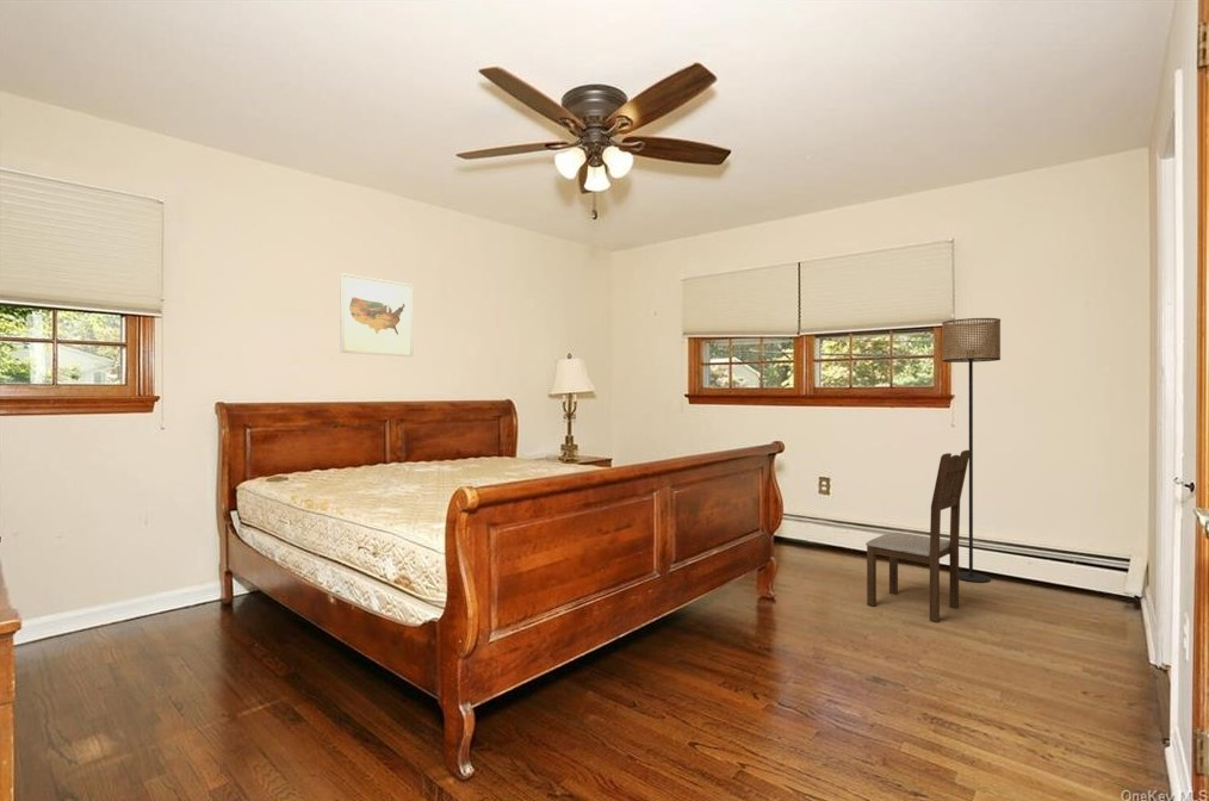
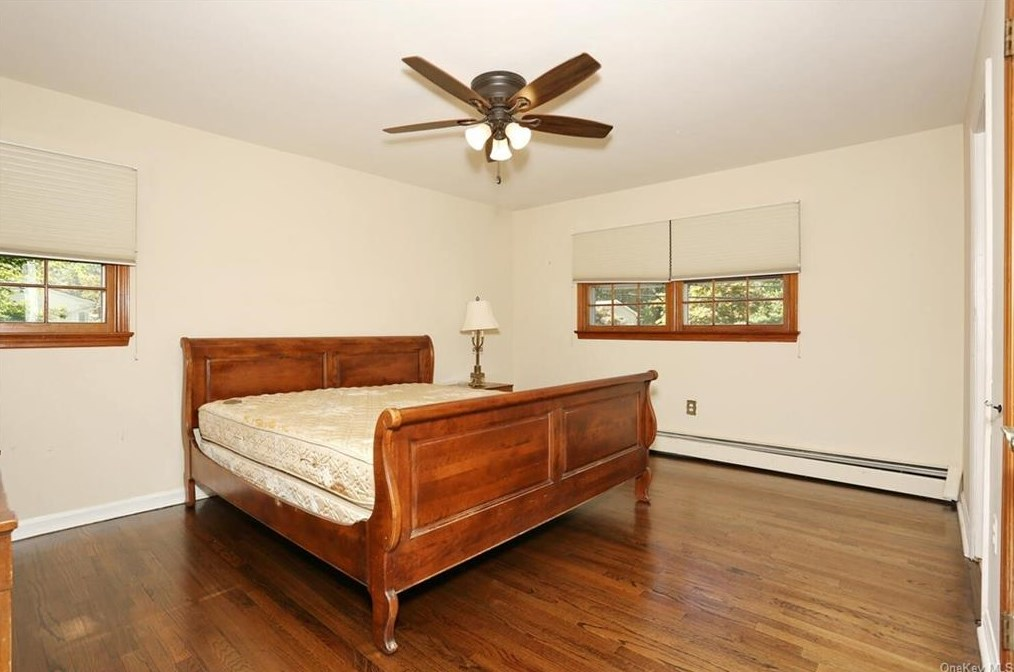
- floor lamp [941,317,1002,584]
- chair [864,449,971,623]
- wall art [339,272,414,358]
